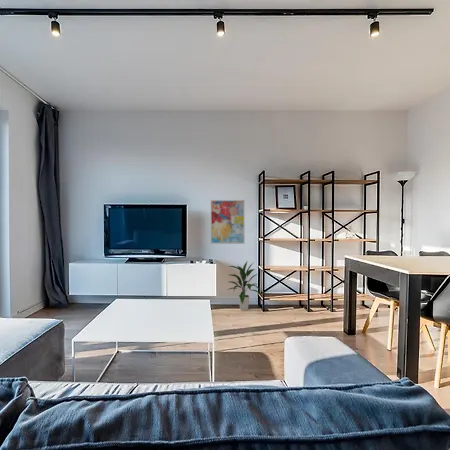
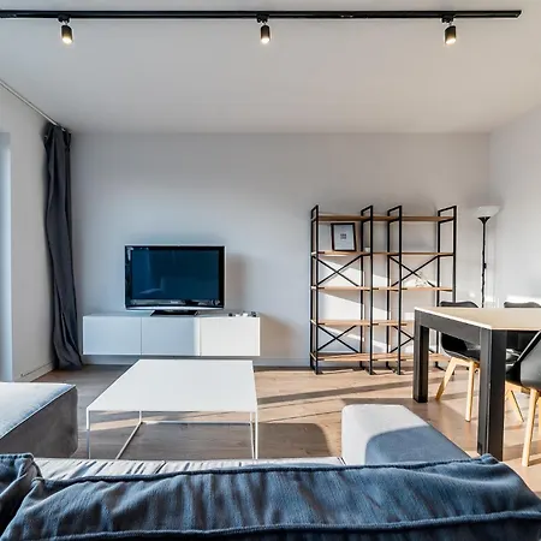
- indoor plant [225,260,261,311]
- wall art [209,199,246,245]
